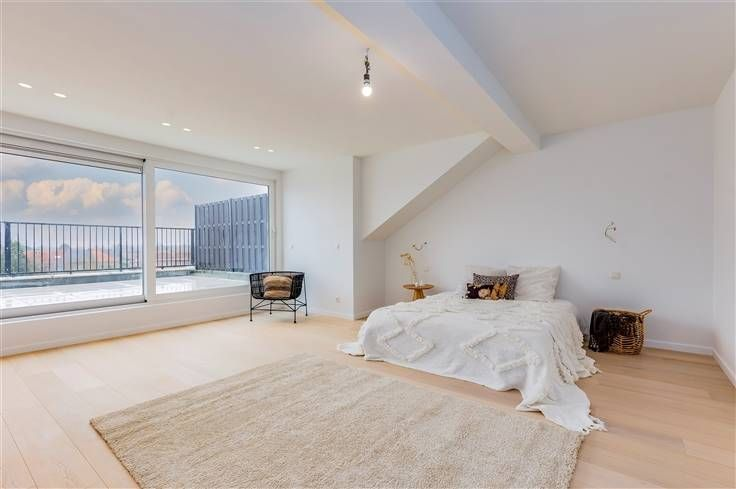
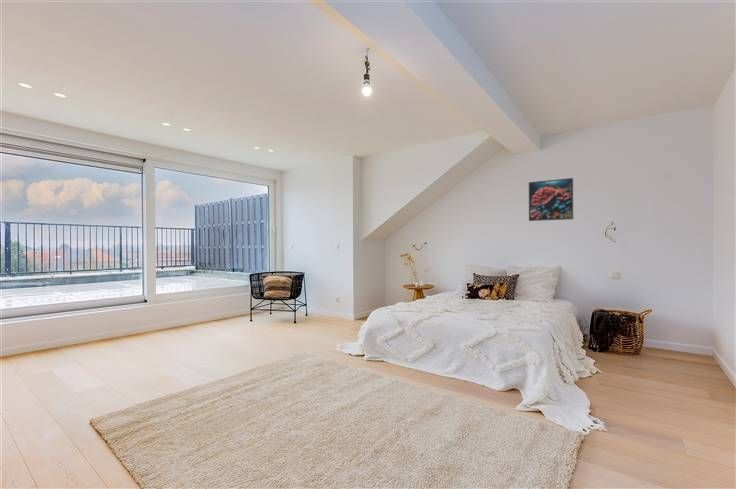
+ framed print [528,177,574,222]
